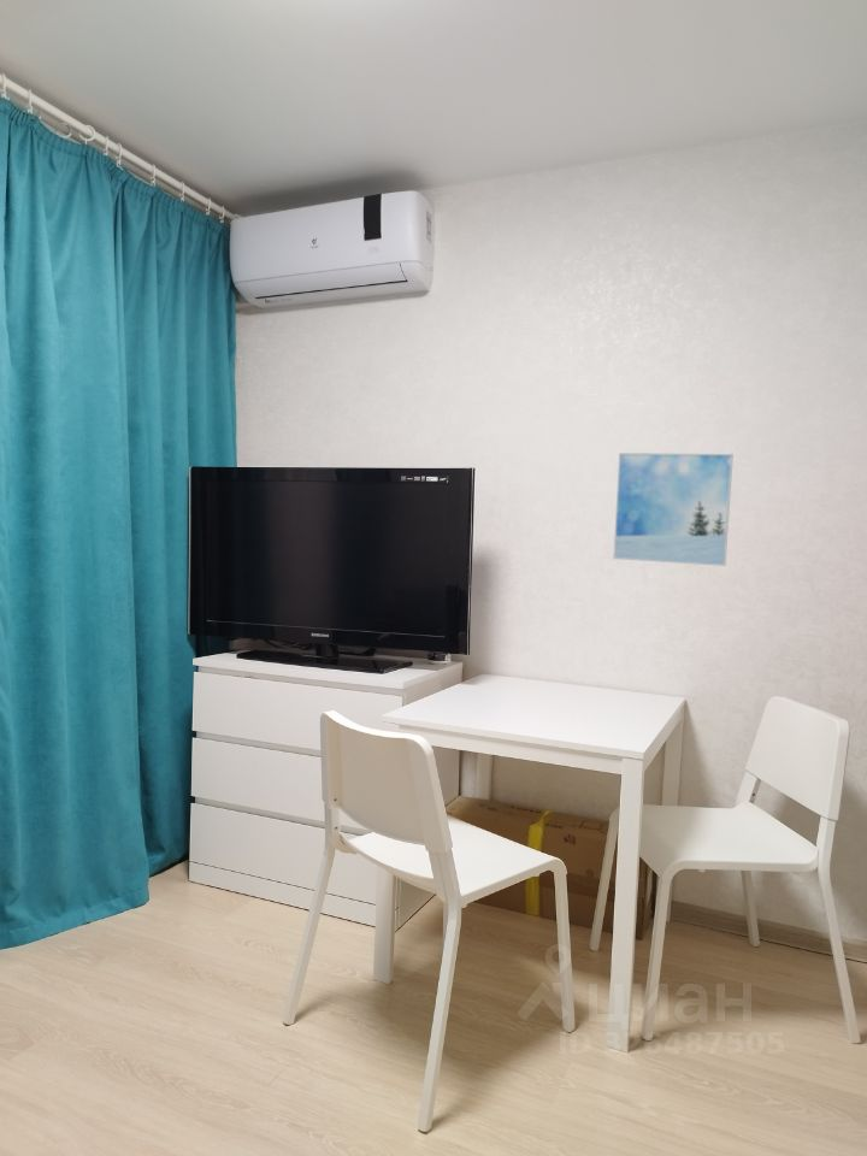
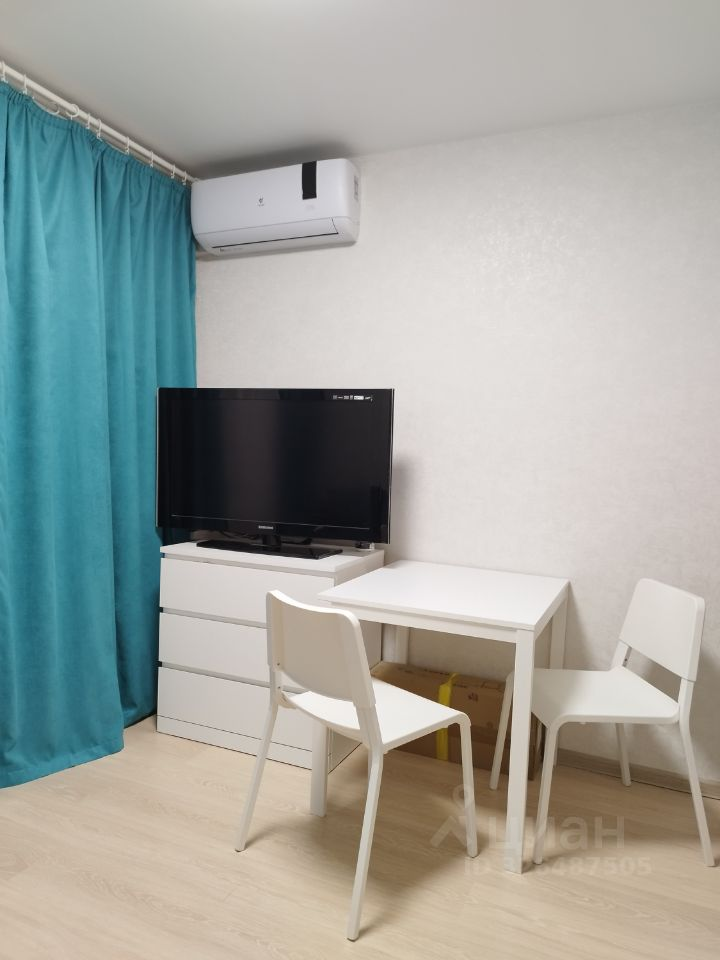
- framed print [612,452,735,567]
